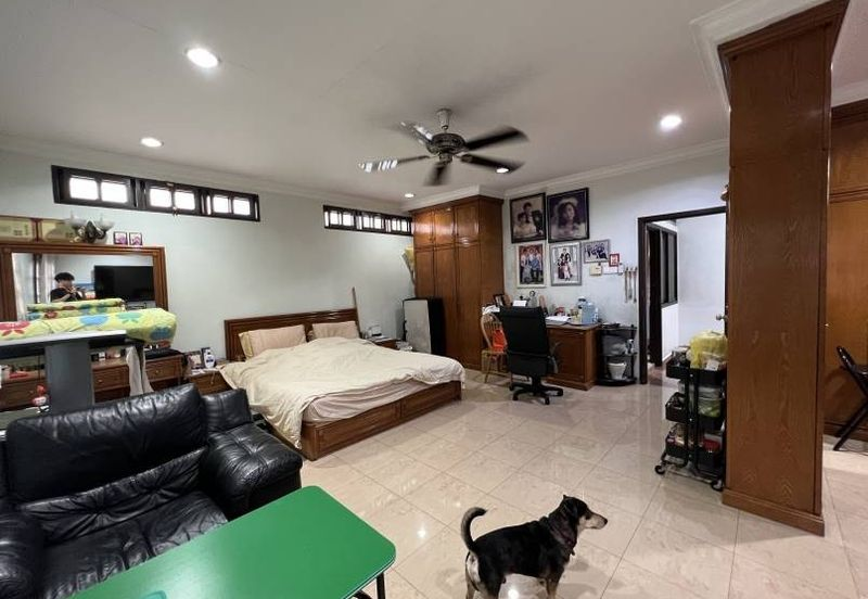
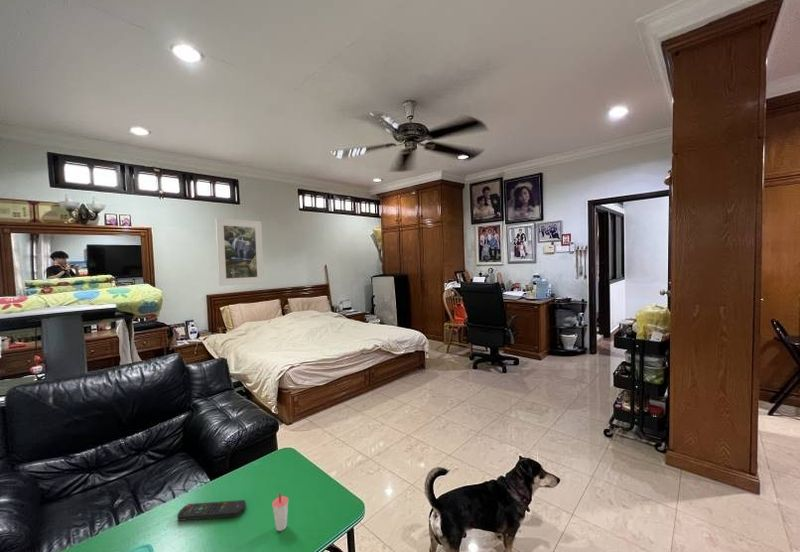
+ cup [271,492,290,532]
+ remote control [176,499,247,522]
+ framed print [215,217,265,287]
